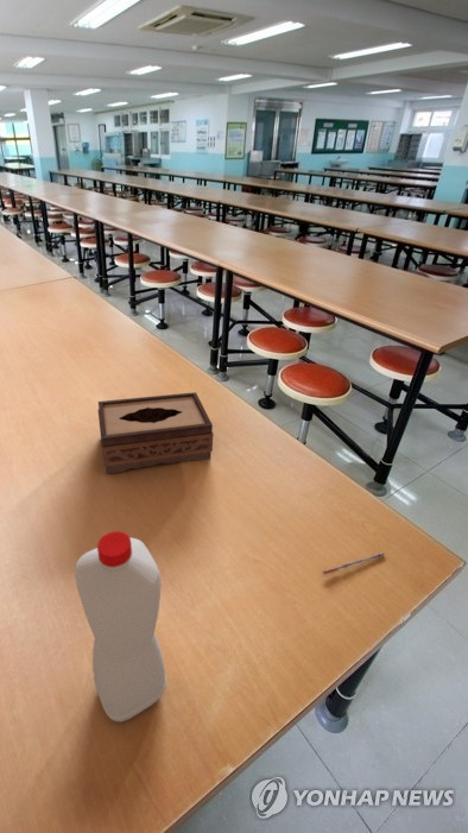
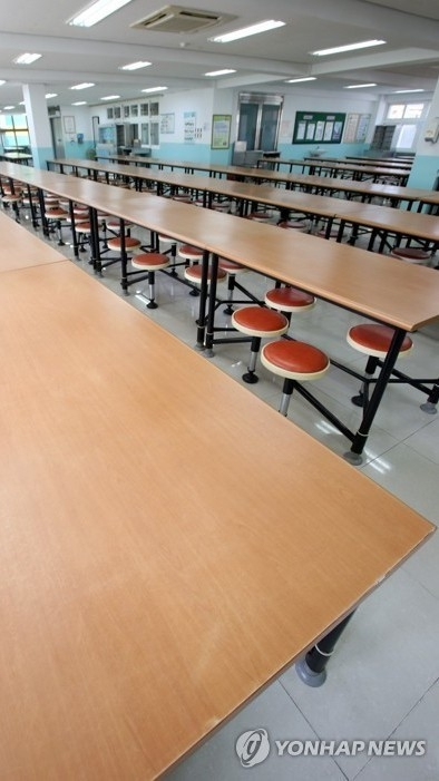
- tissue box [97,391,215,475]
- pen [322,553,386,575]
- bottle [74,530,167,722]
